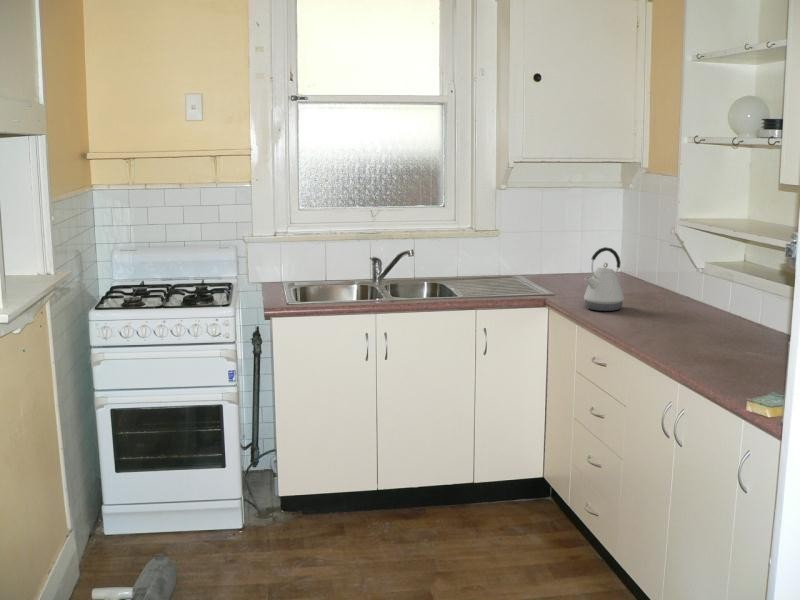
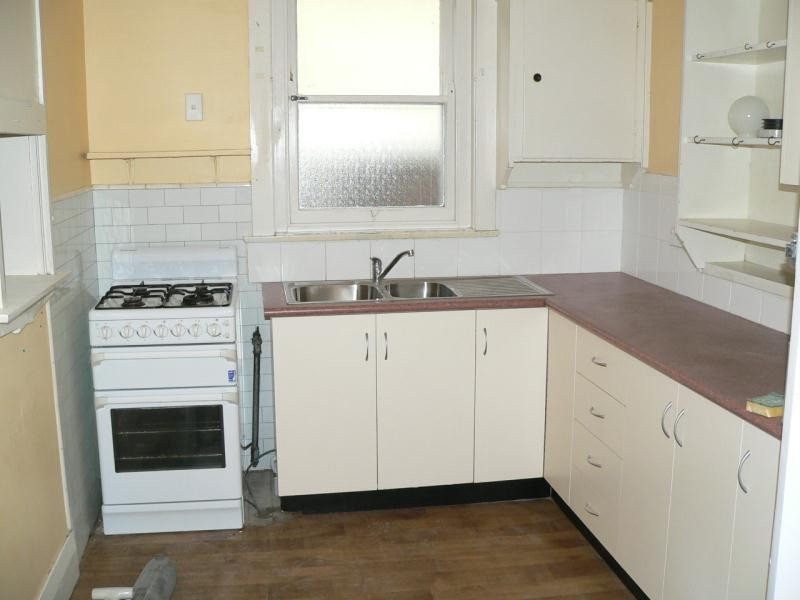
- kettle [583,246,625,312]
